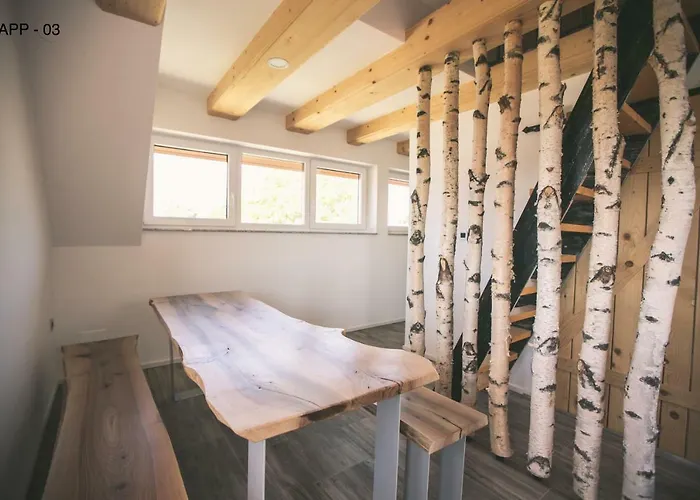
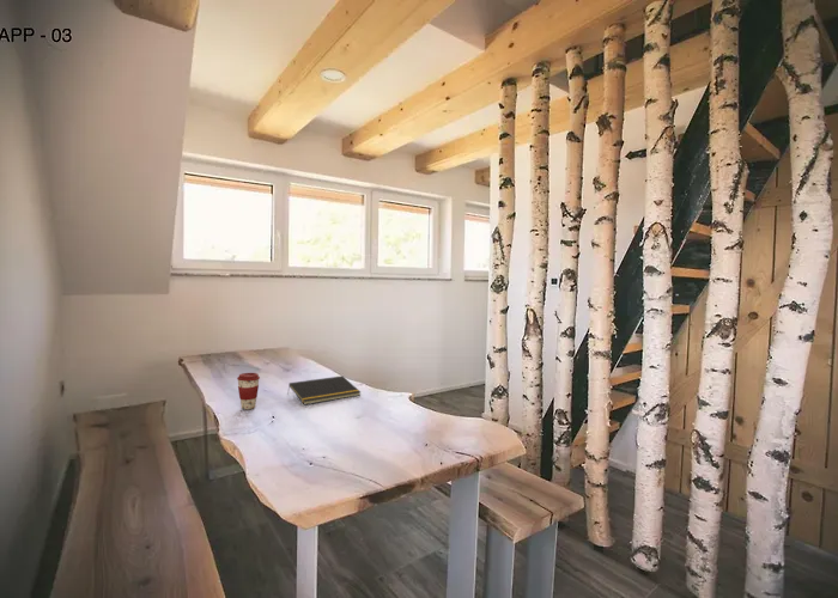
+ coffee cup [236,372,261,410]
+ notepad [286,374,362,405]
